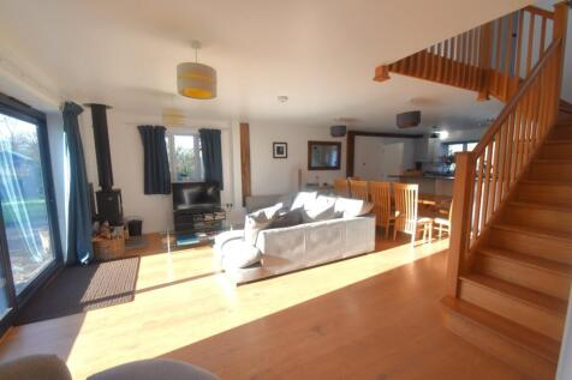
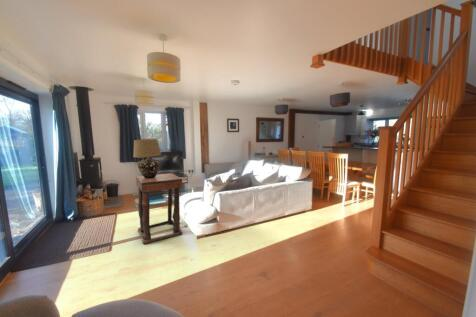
+ side table [135,172,183,245]
+ table lamp [132,138,162,179]
